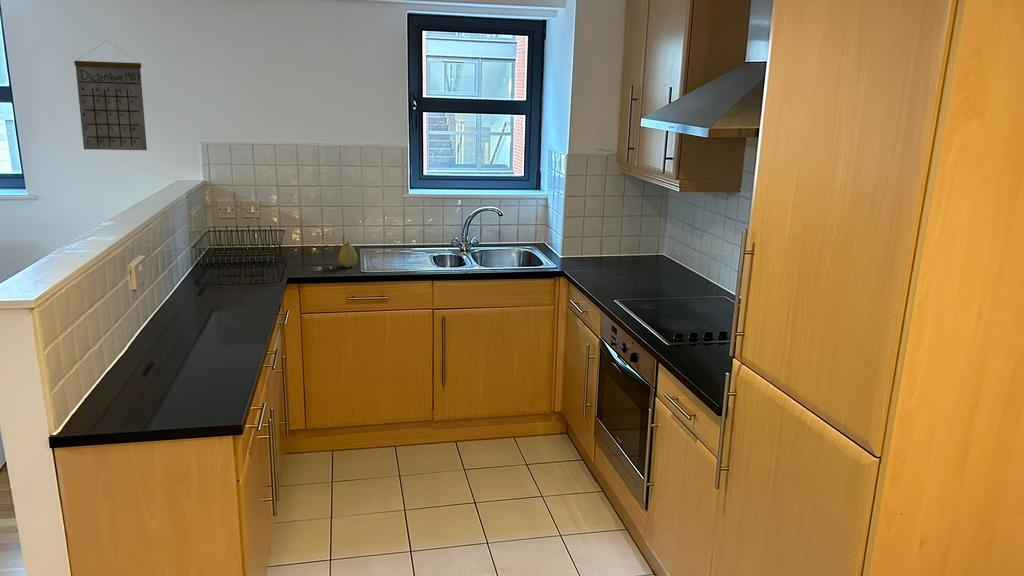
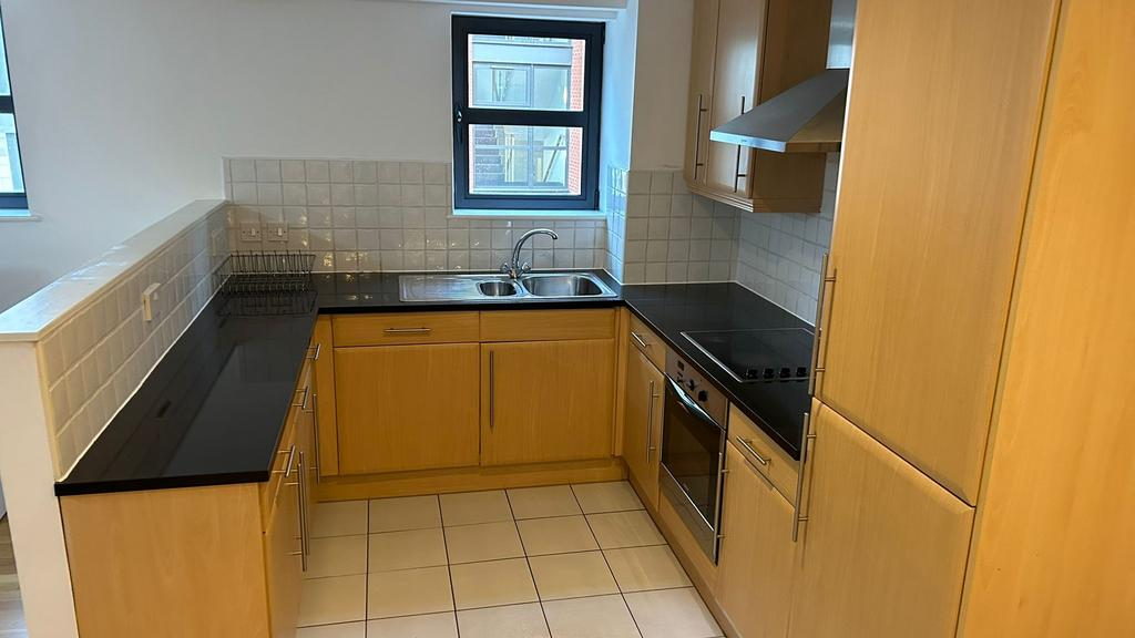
- calendar [73,40,148,151]
- fruit [338,242,358,268]
